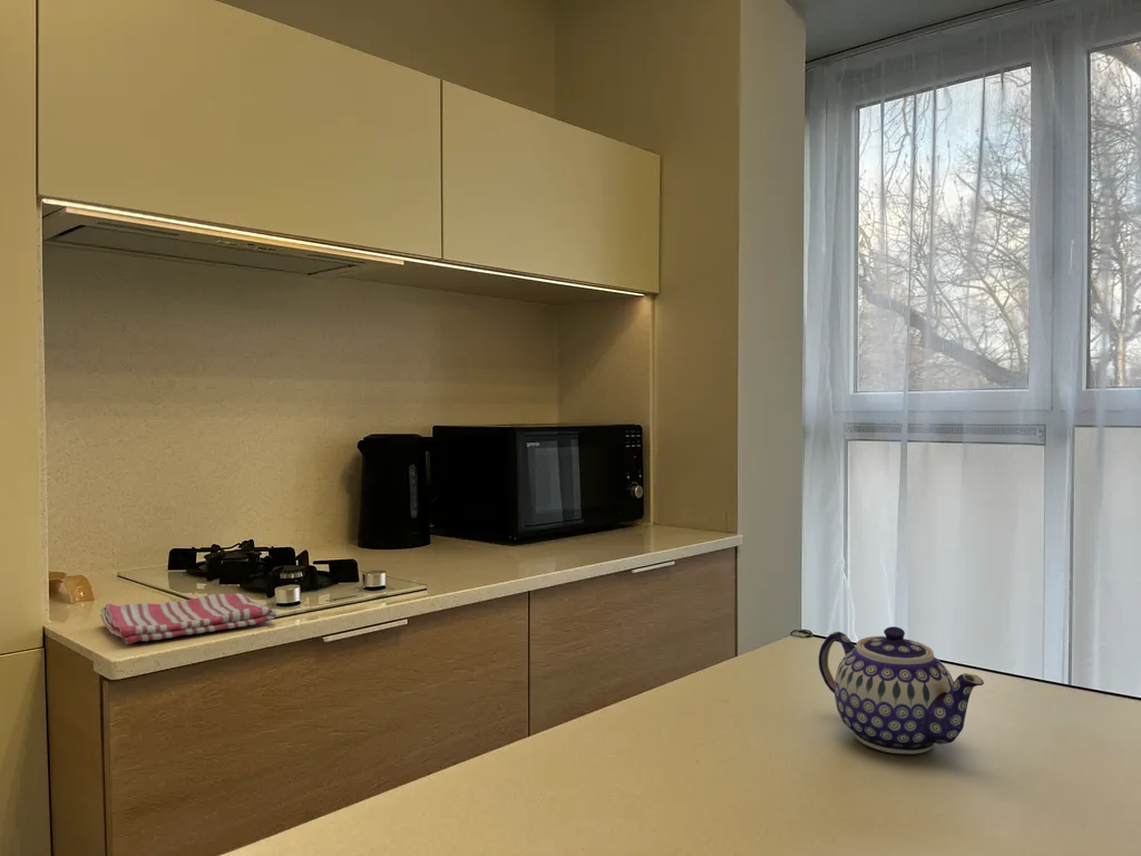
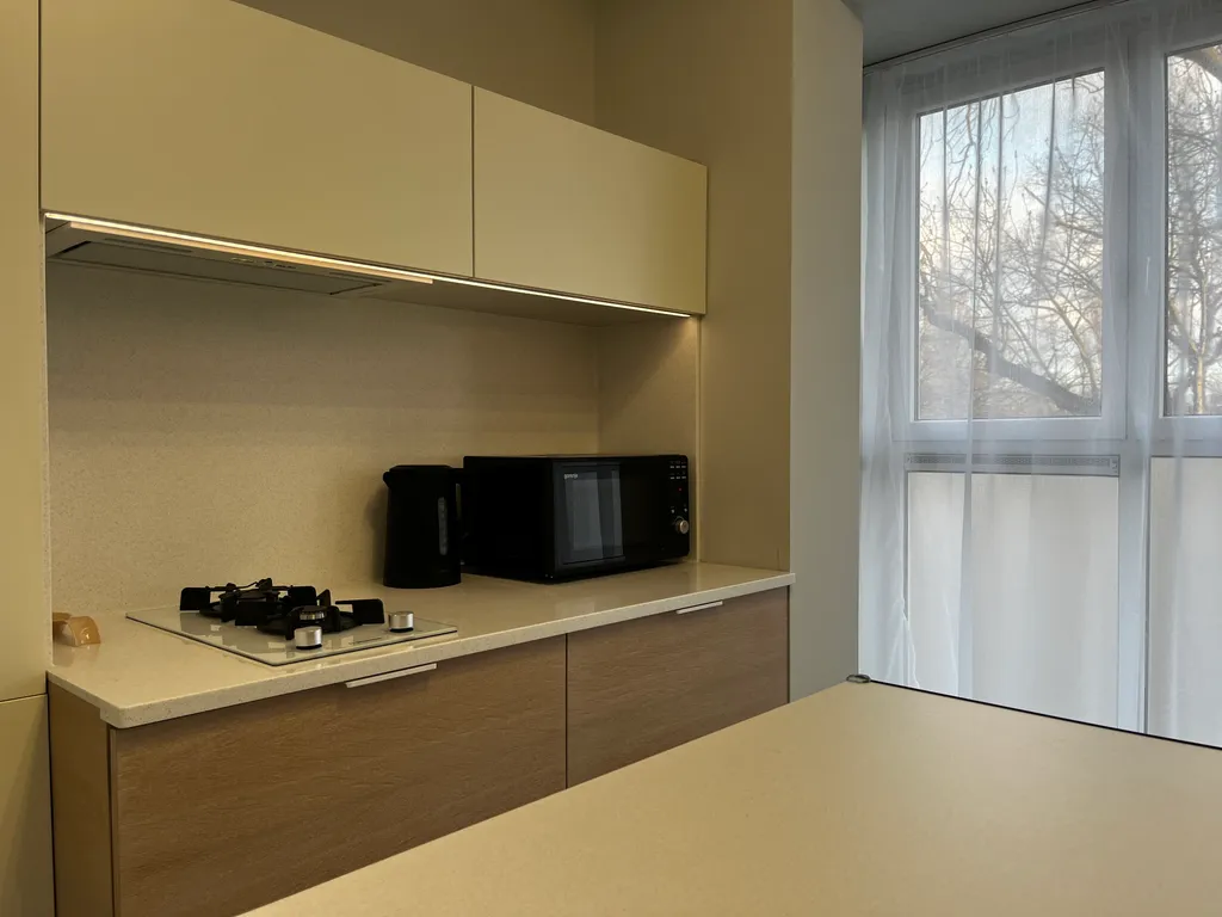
- teapot [818,625,985,755]
- dish towel [99,593,277,645]
